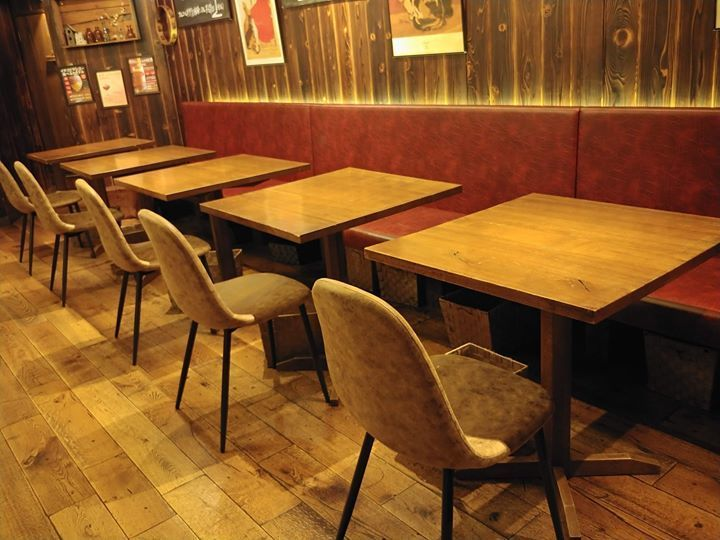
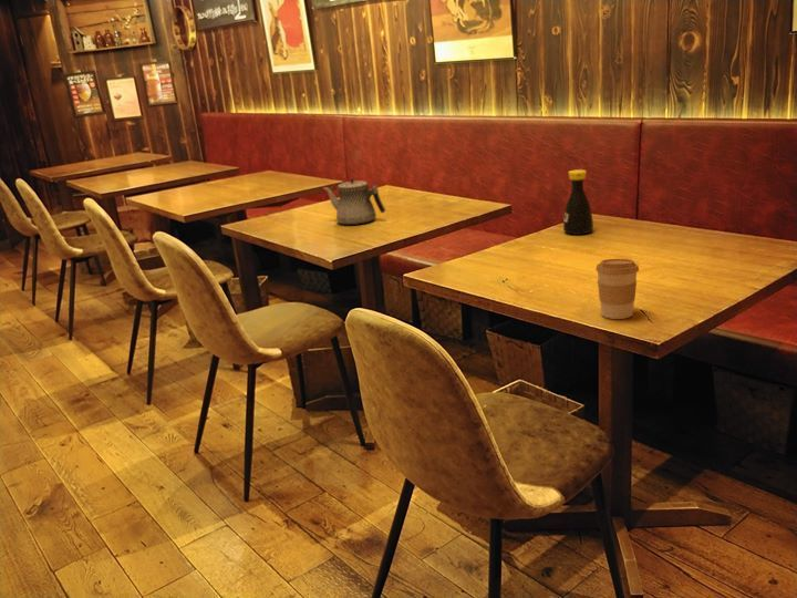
+ coffee cup [594,258,640,320]
+ teapot [321,178,386,226]
+ bottle [562,168,594,236]
